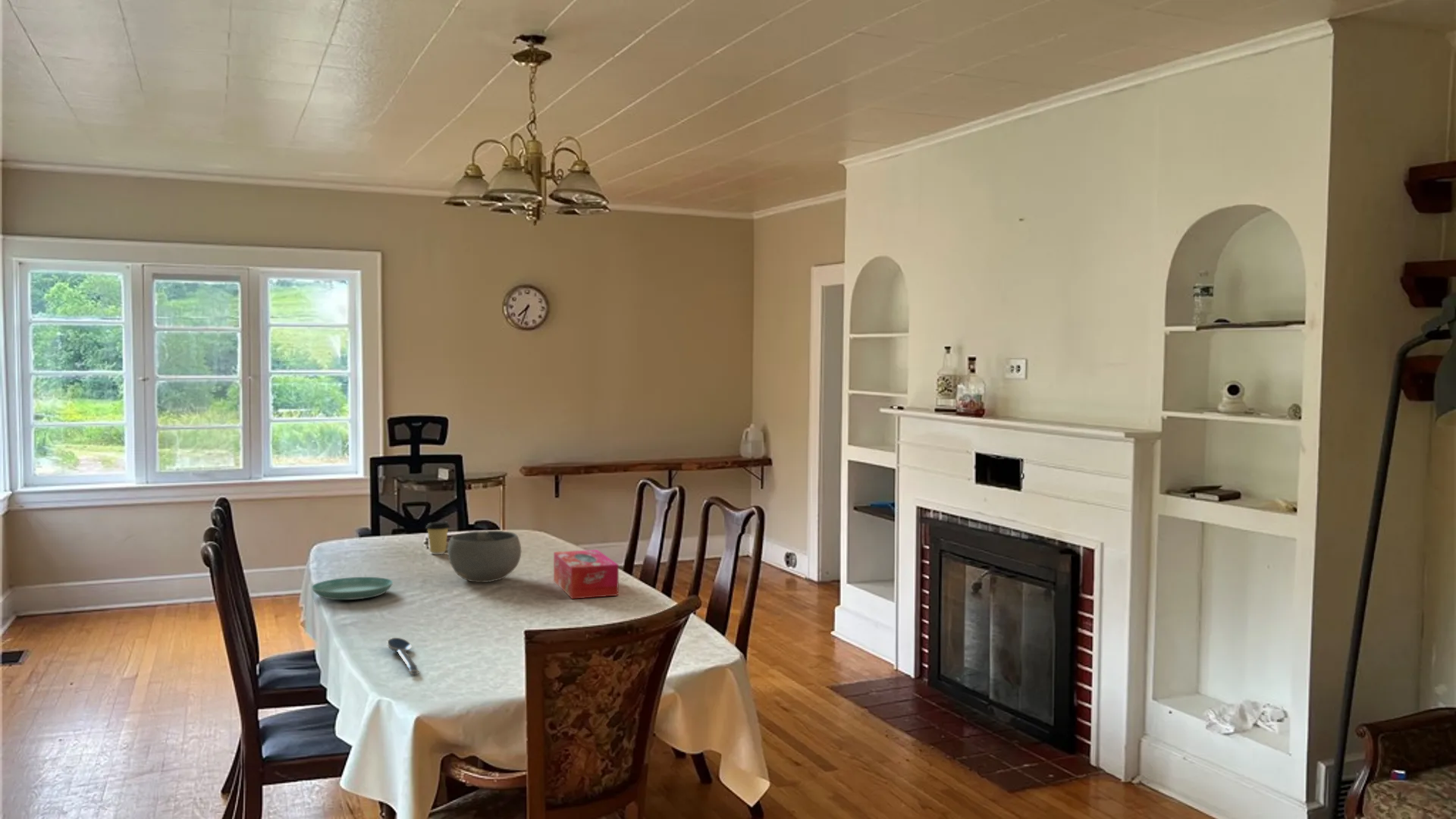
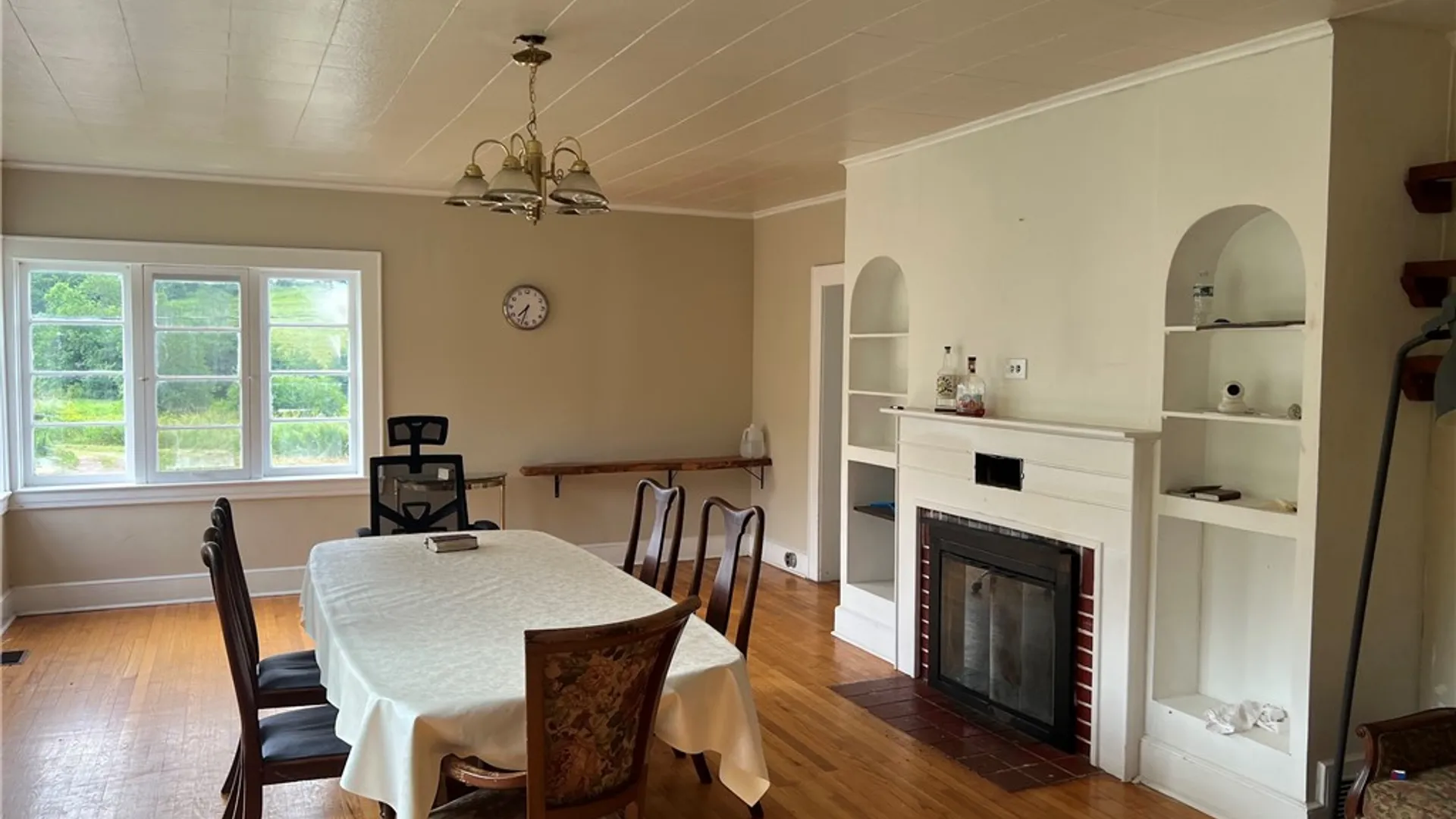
- bowl [447,530,522,583]
- spoon [386,637,420,675]
- coffee cup [425,521,450,555]
- tissue box [553,549,620,600]
- saucer [311,576,394,601]
